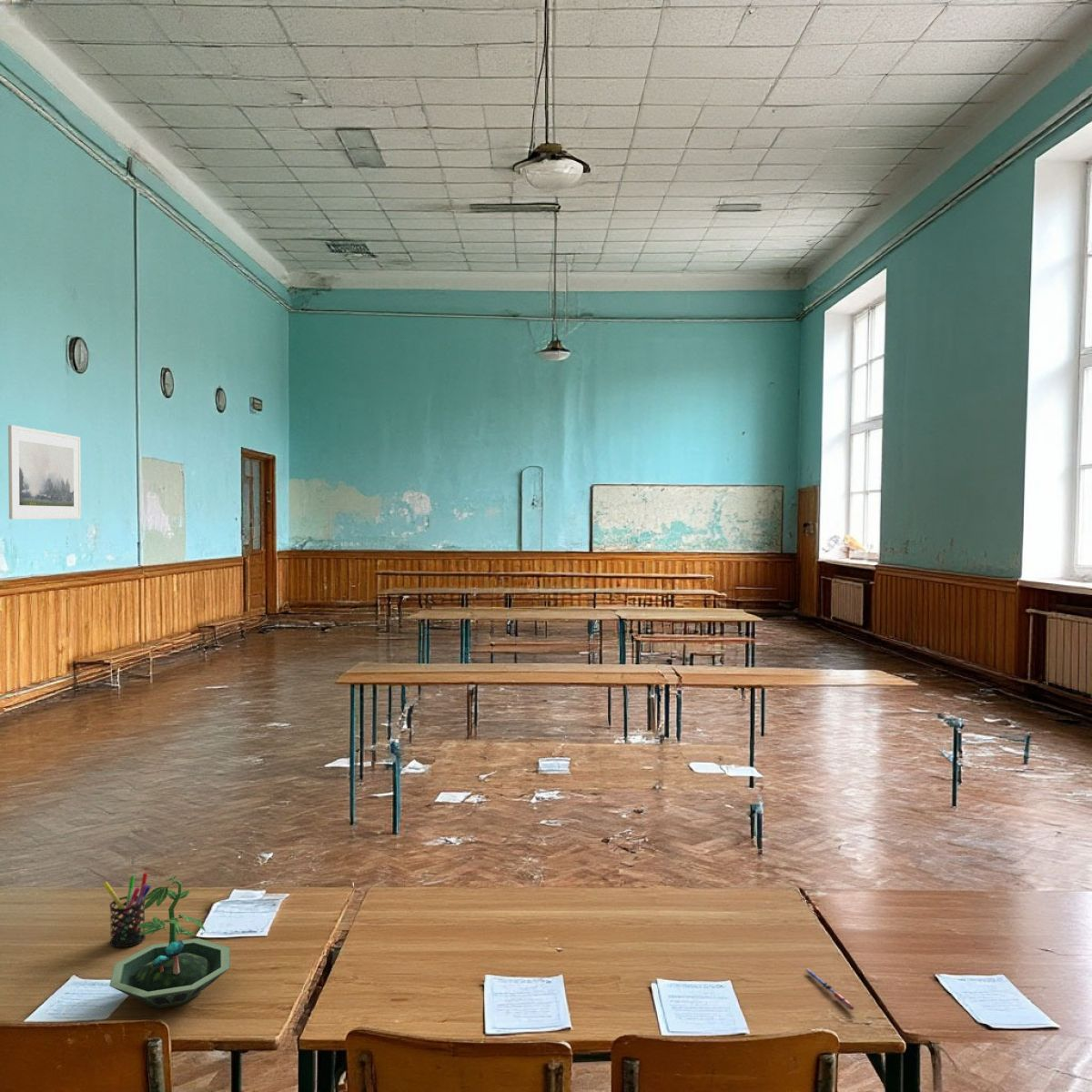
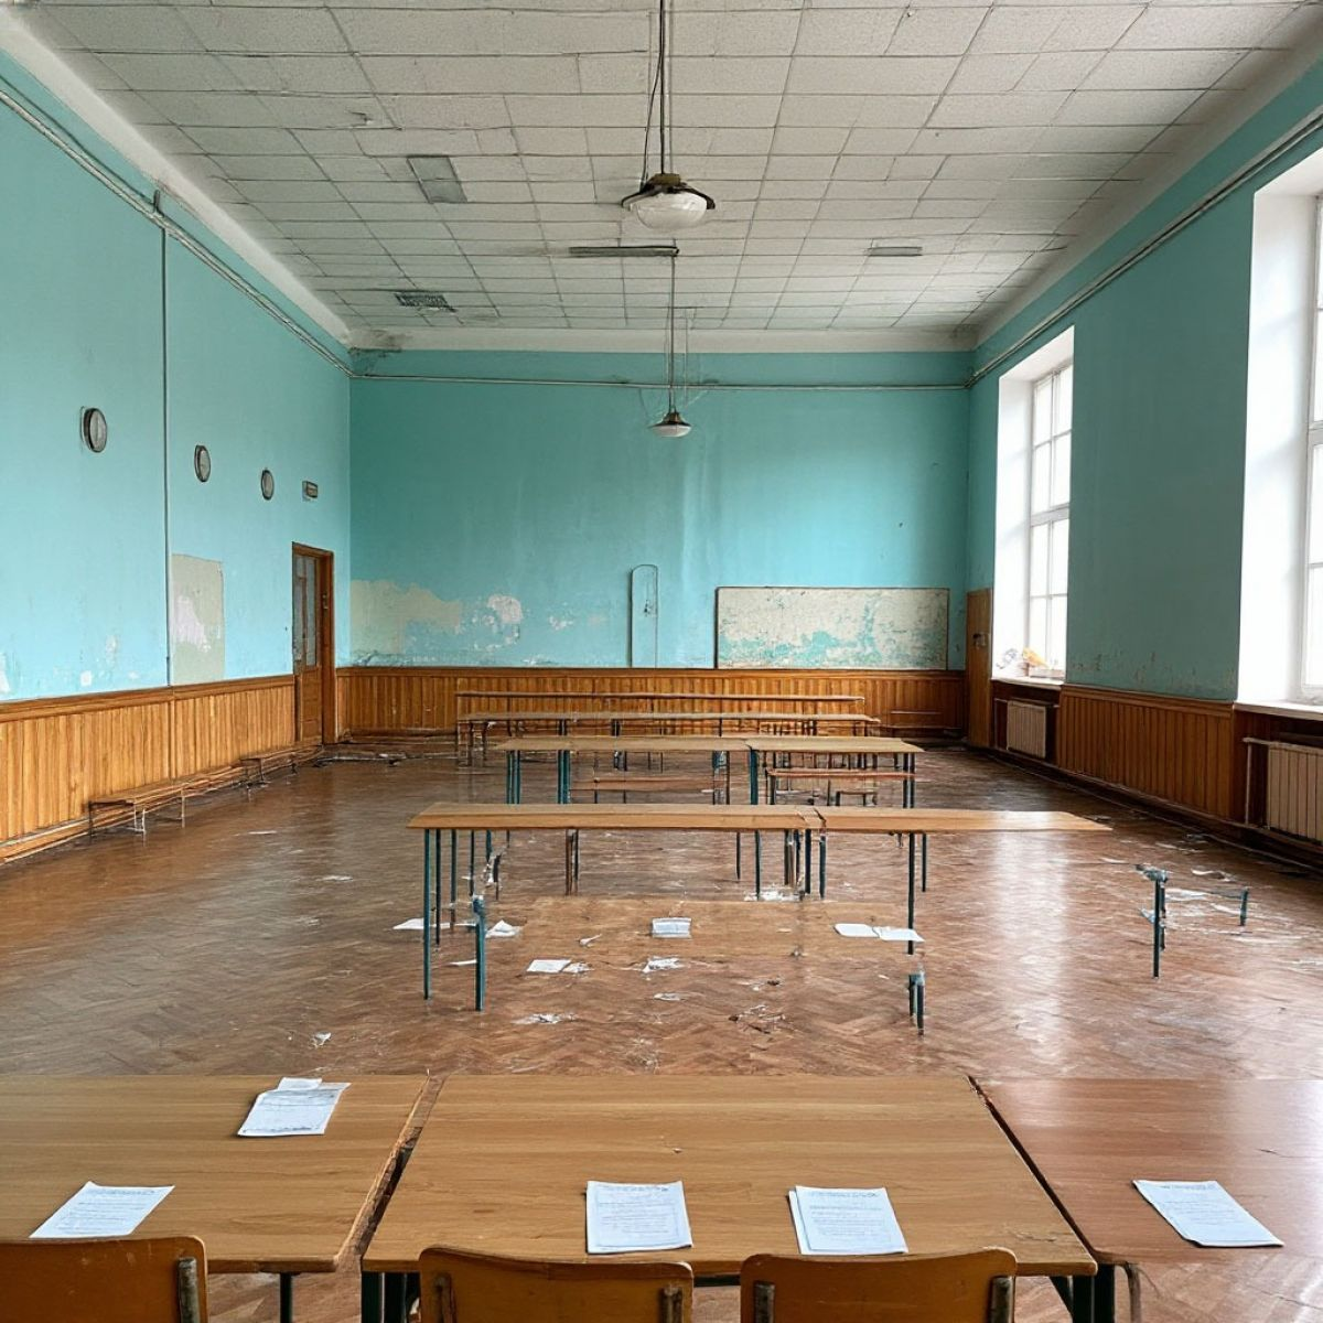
- terrarium [108,875,231,1009]
- pen holder [102,872,152,948]
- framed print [7,424,82,520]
- pen [804,968,855,1011]
